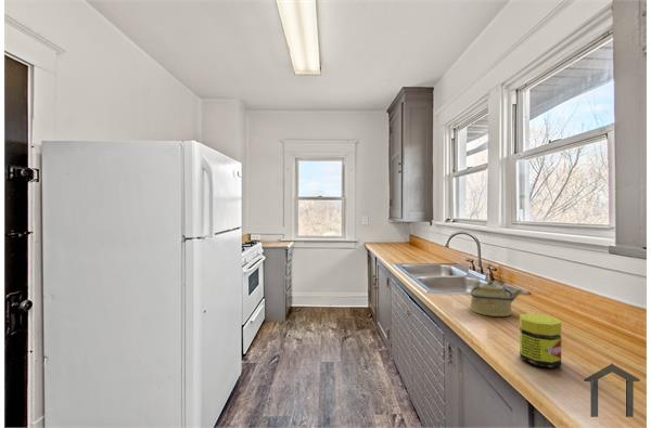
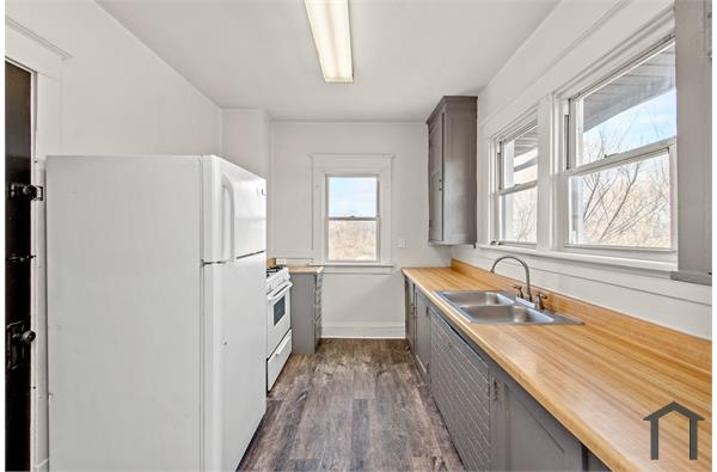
- jar [519,312,562,368]
- kettle [469,280,523,317]
